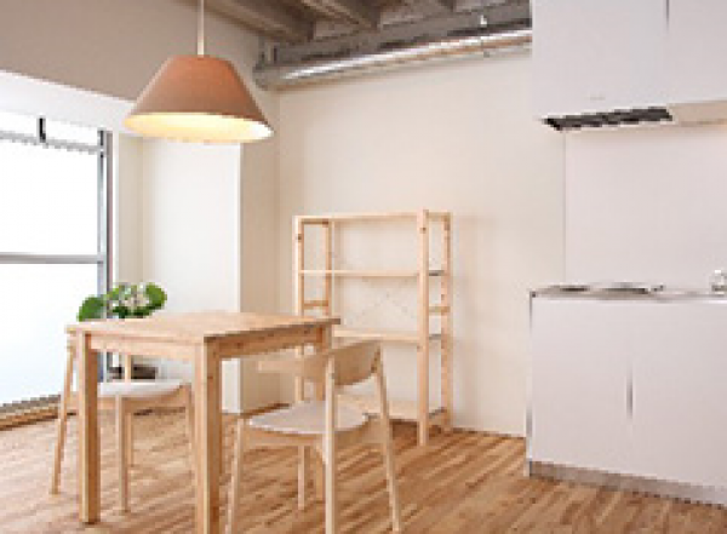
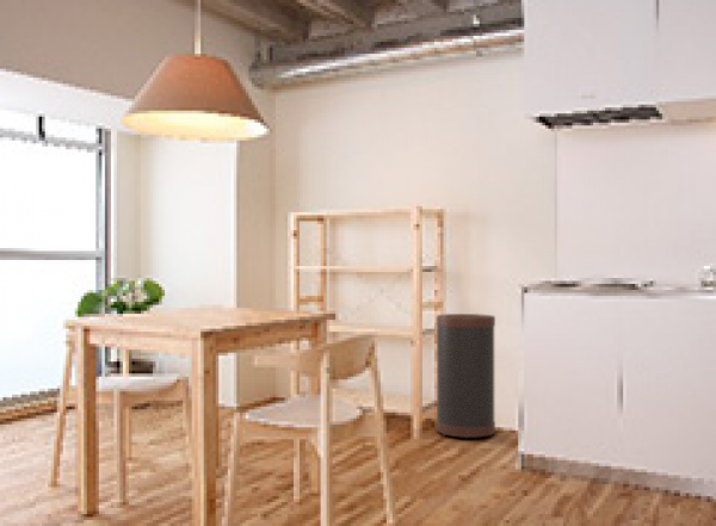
+ trash can [436,312,496,439]
